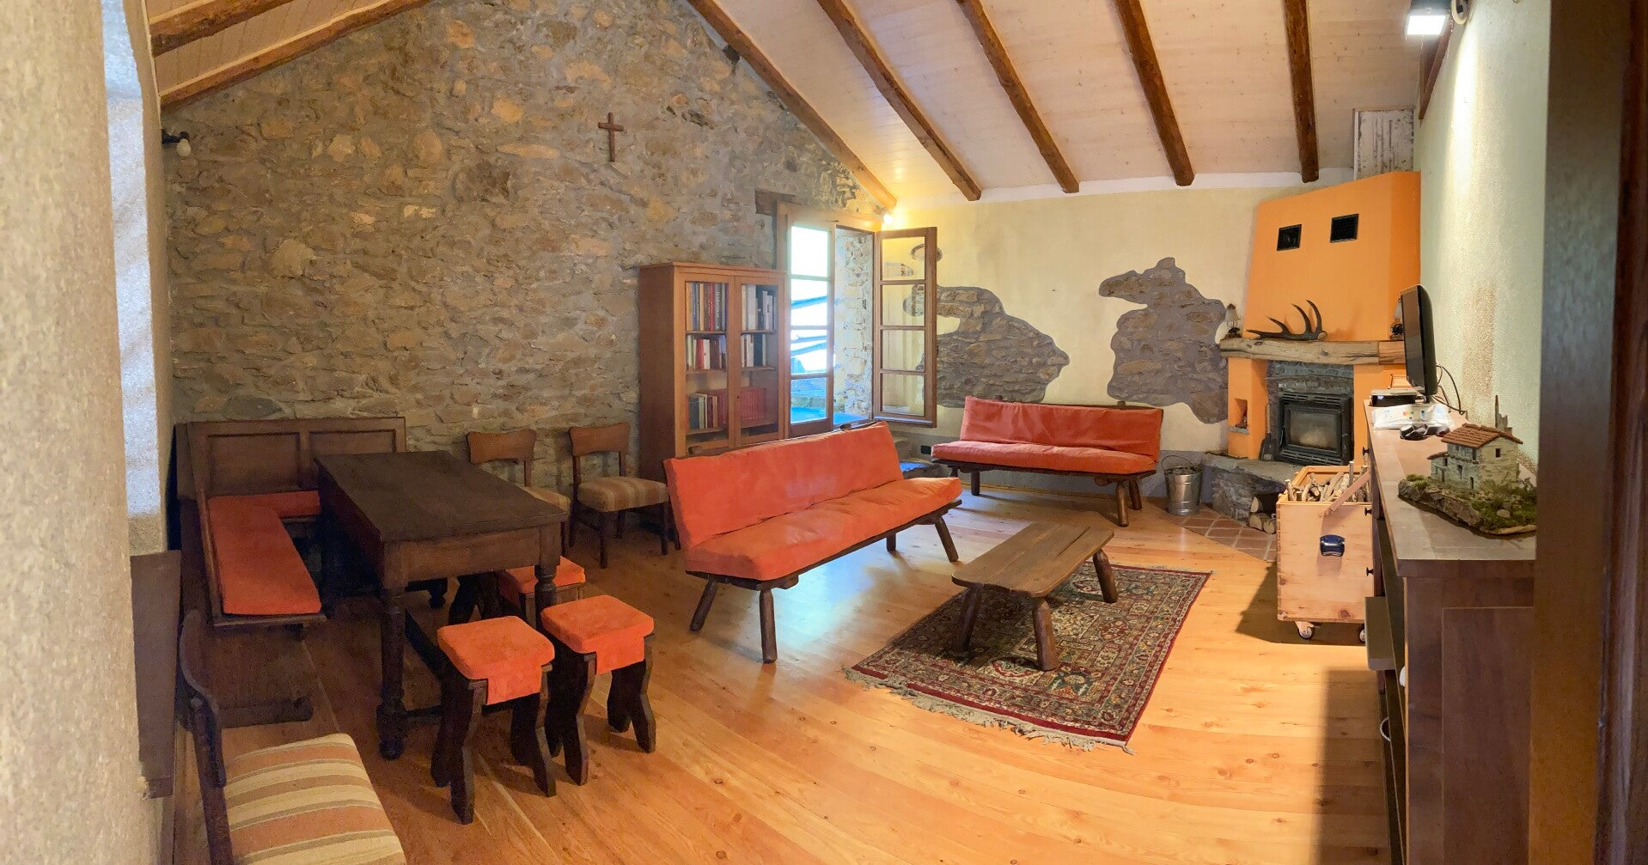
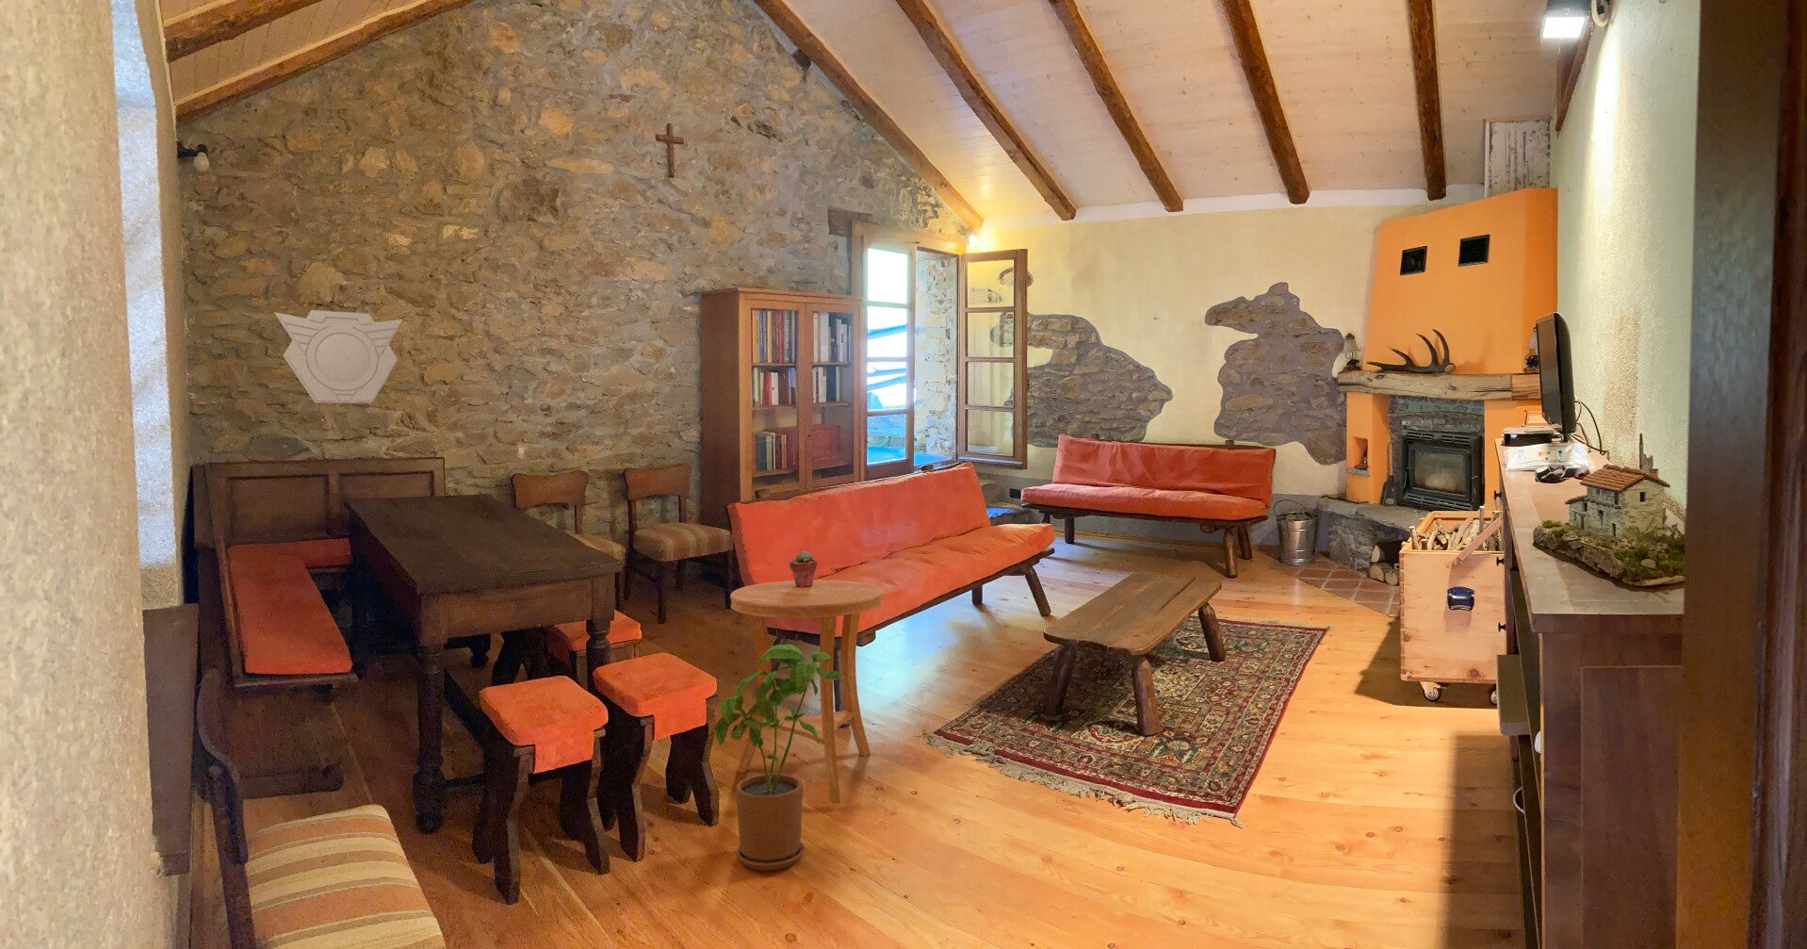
+ house plant [715,644,844,871]
+ decorative plate [274,310,403,404]
+ potted succulent [789,550,817,587]
+ side table [729,578,884,804]
